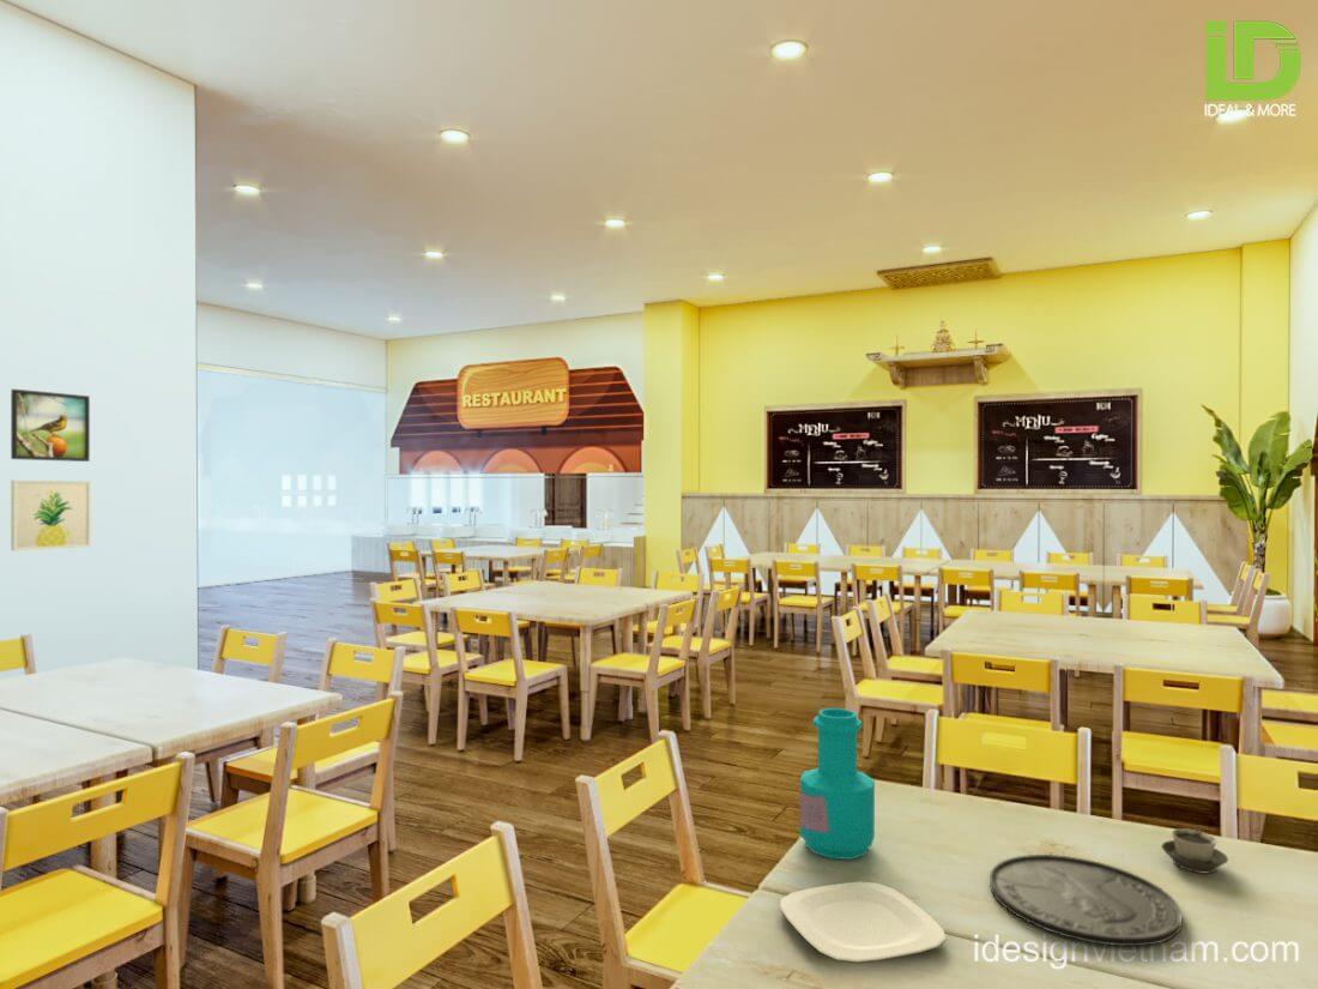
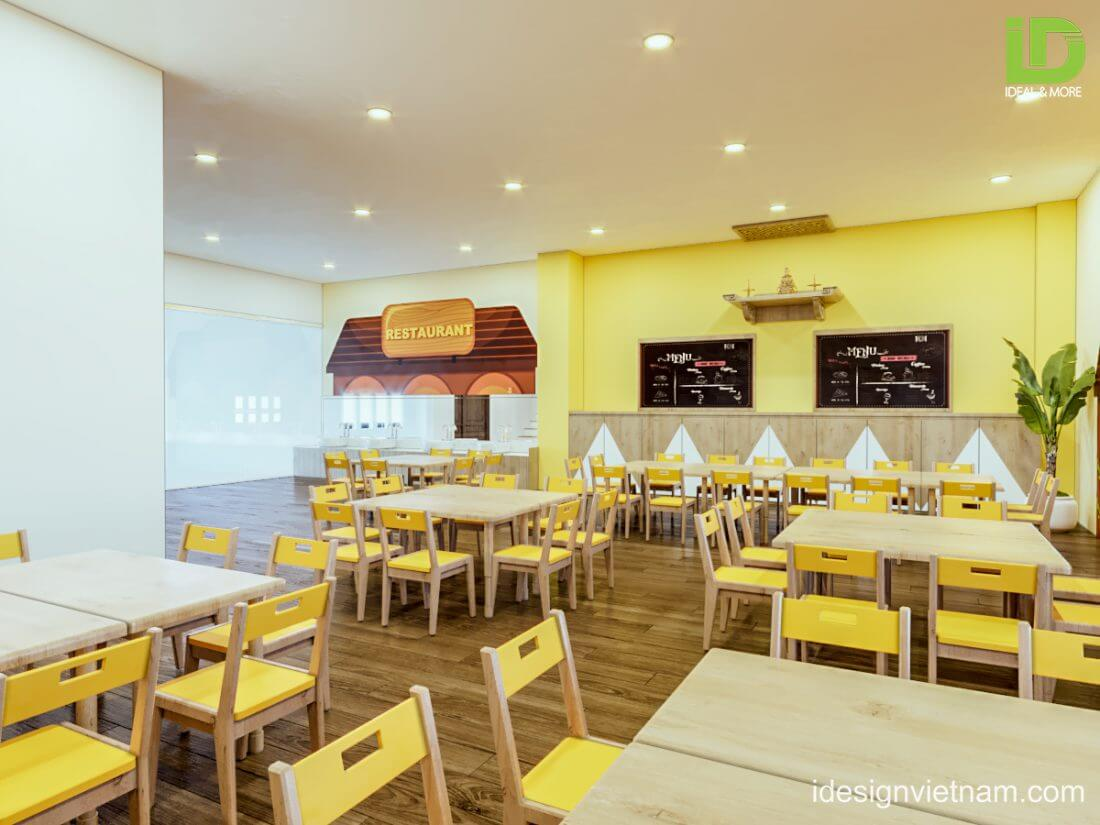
- wall art [10,478,92,551]
- bottle [799,707,876,861]
- cup [1160,827,1229,874]
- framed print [10,388,91,463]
- plate [988,854,1183,947]
- plate [779,881,948,964]
